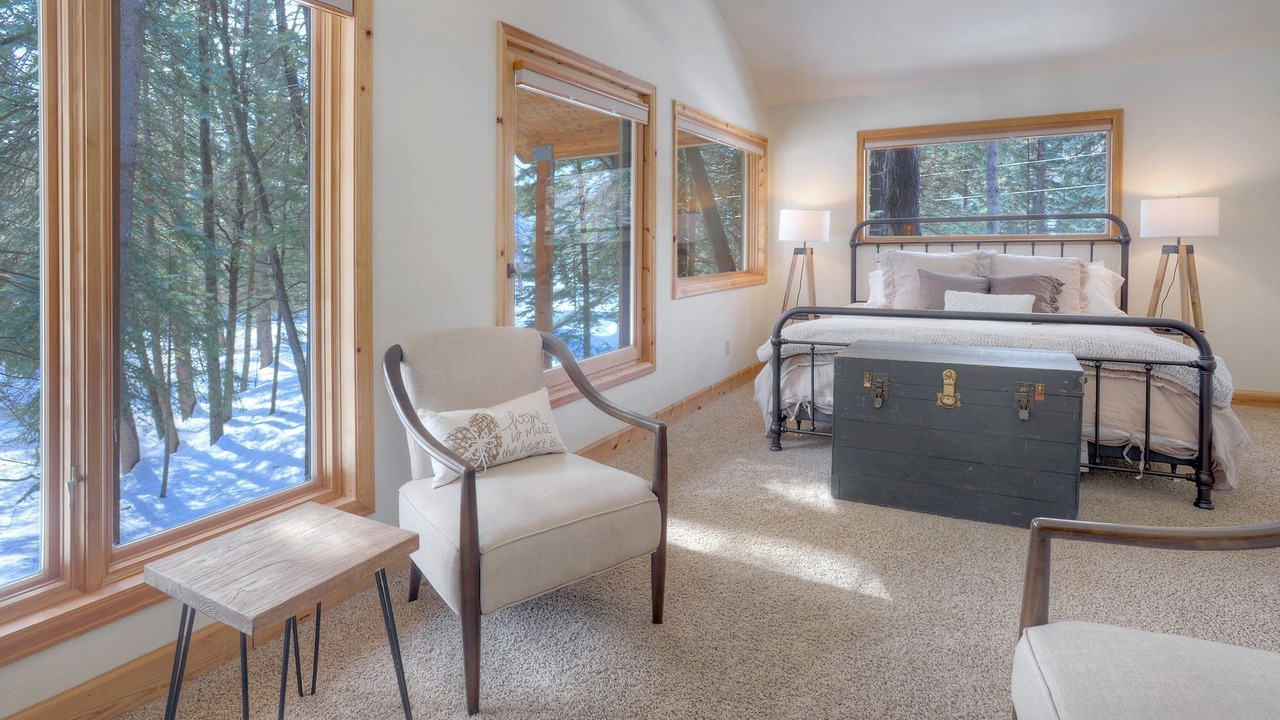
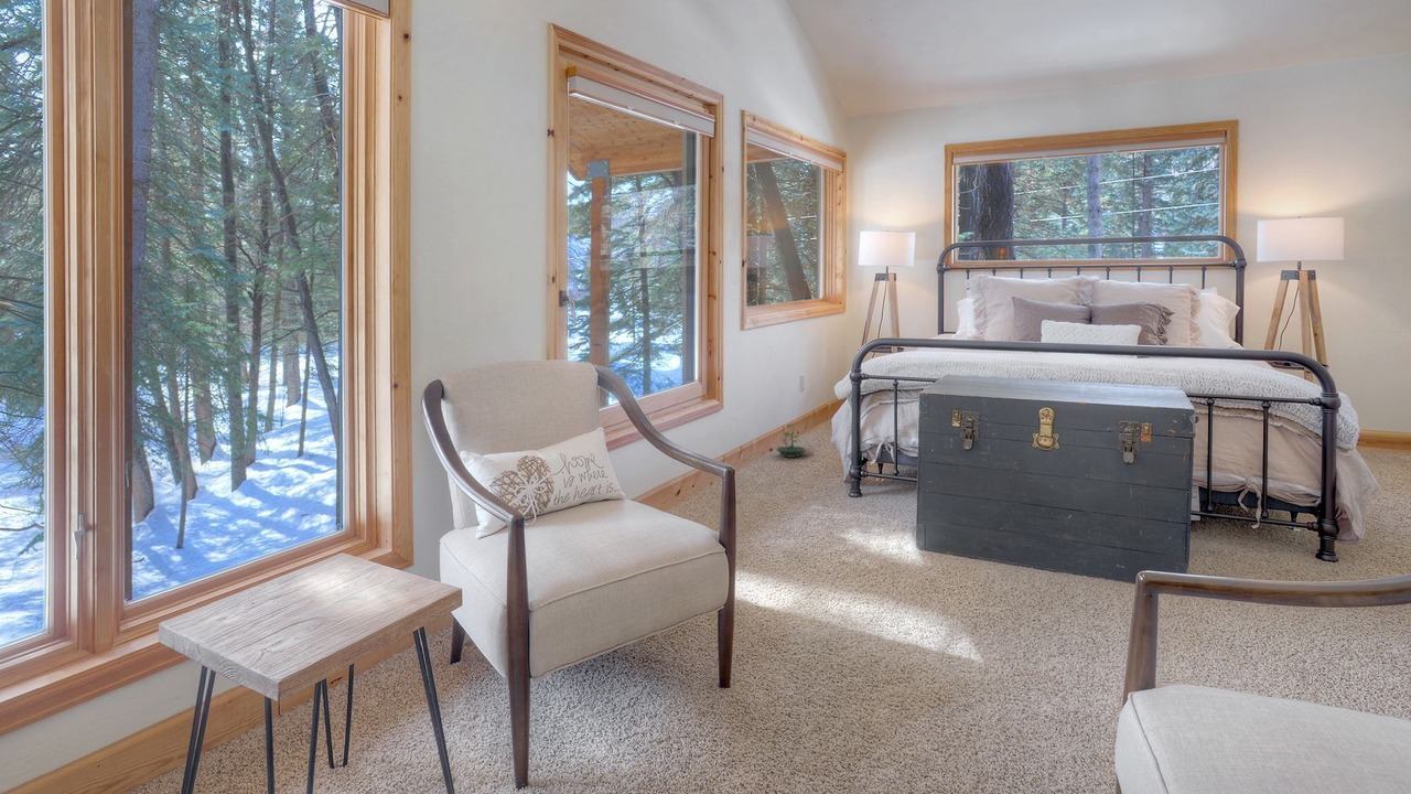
+ terrarium [774,422,808,459]
